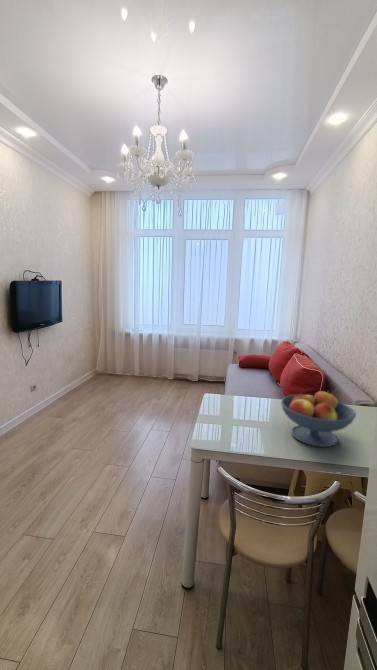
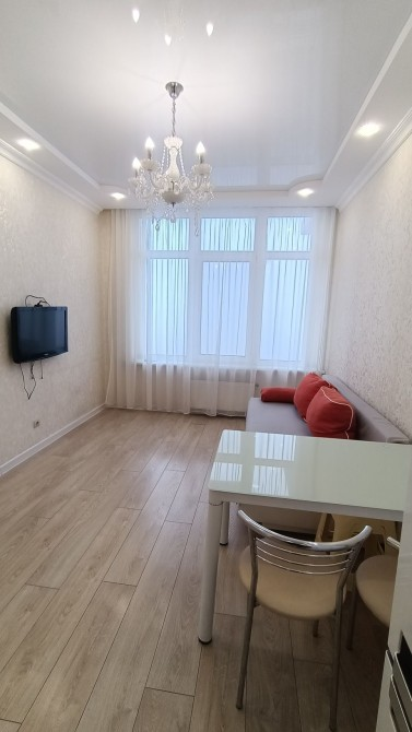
- fruit bowl [280,389,357,448]
